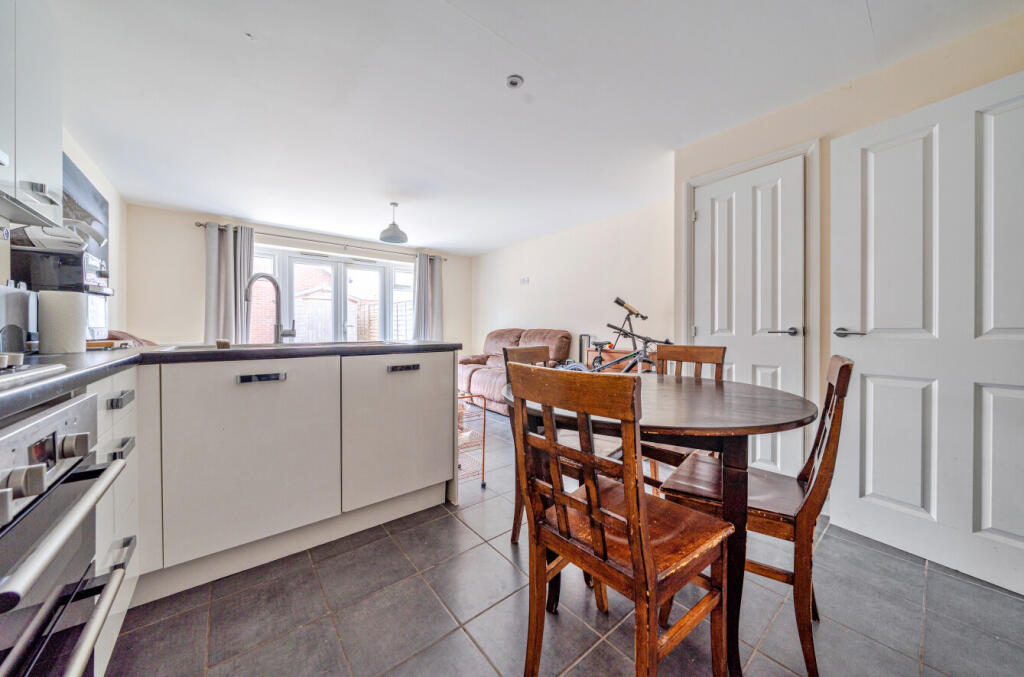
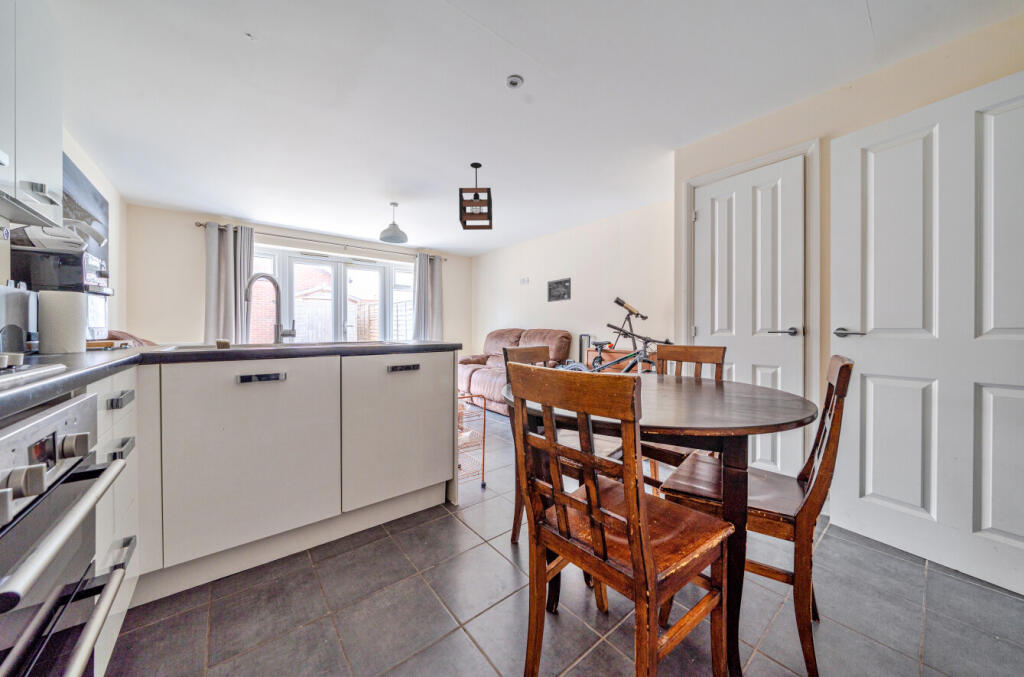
+ pendant light [458,161,493,231]
+ wall art [547,277,572,303]
